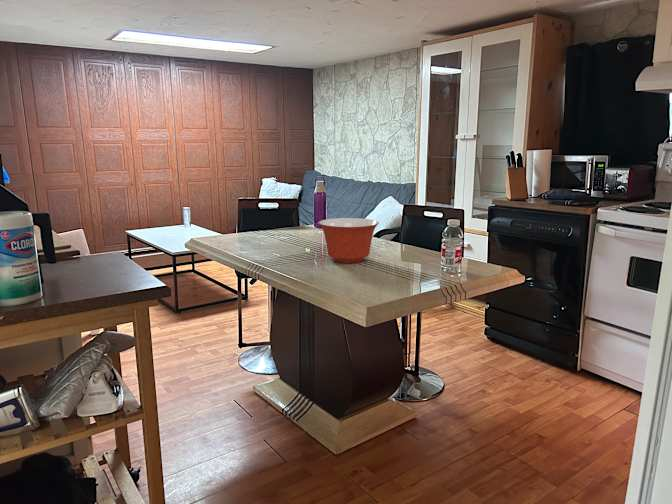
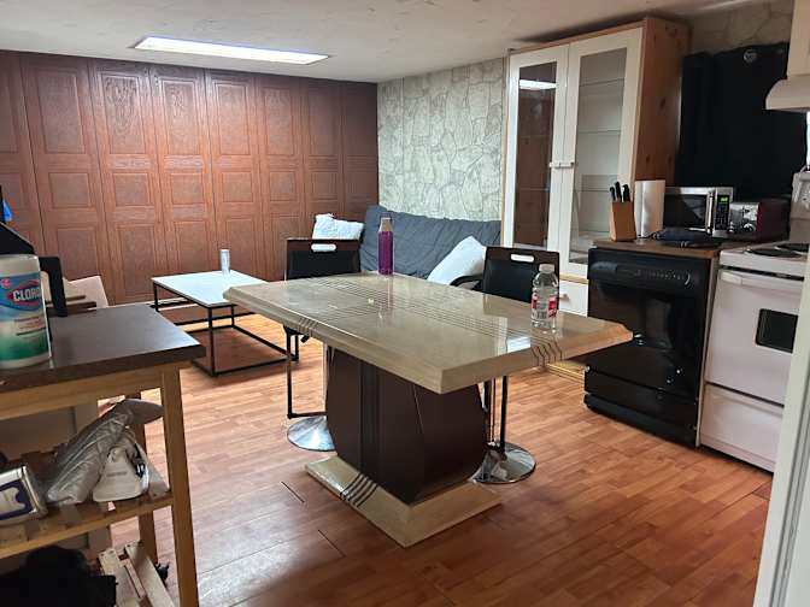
- mixing bowl [318,217,380,264]
